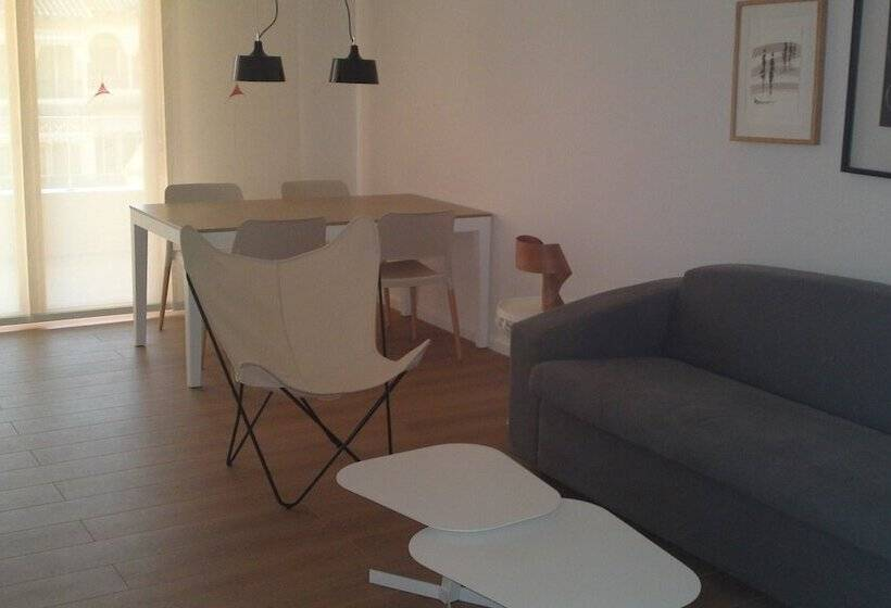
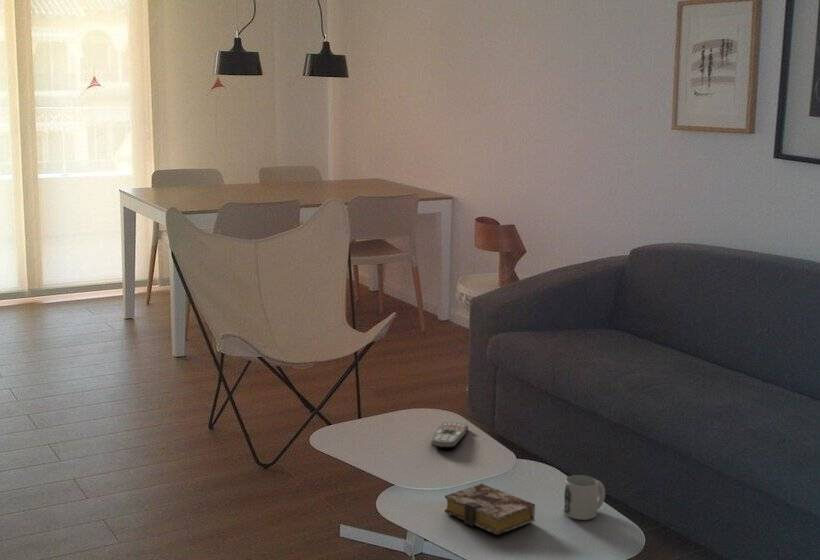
+ mug [562,474,606,521]
+ remote control [430,421,469,449]
+ book [444,483,536,536]
